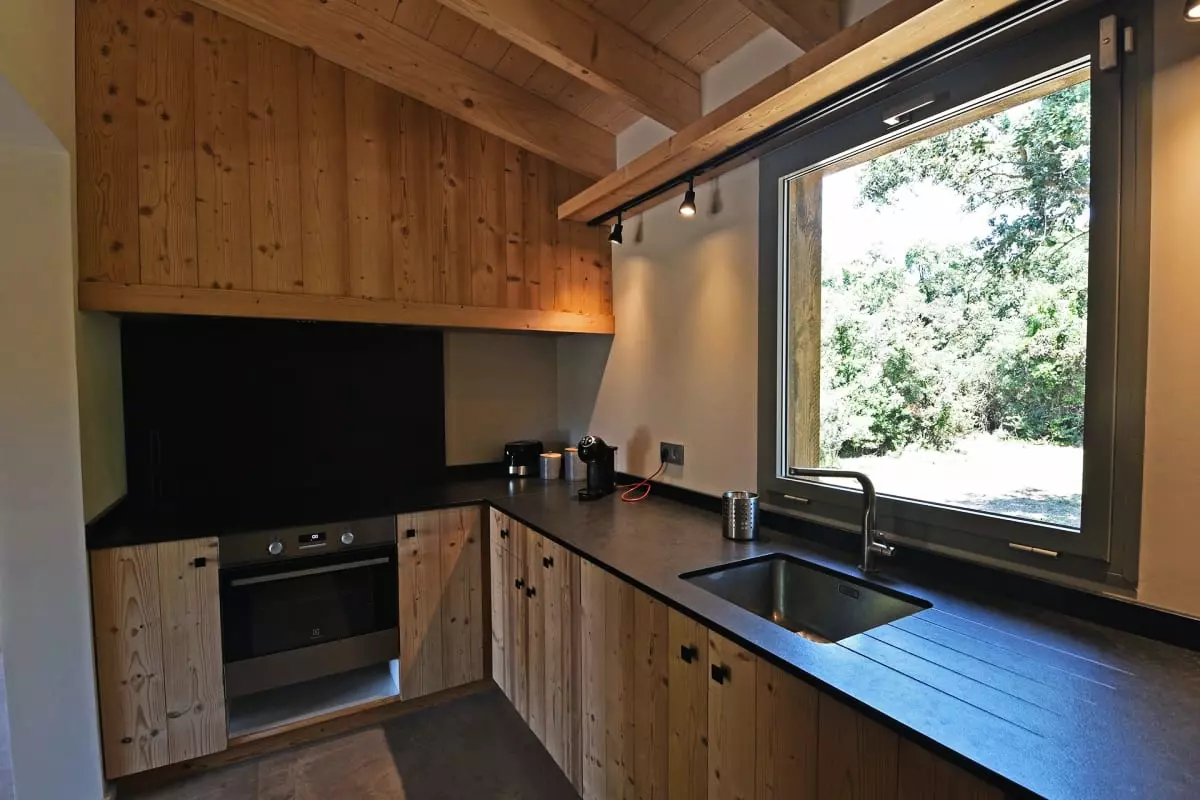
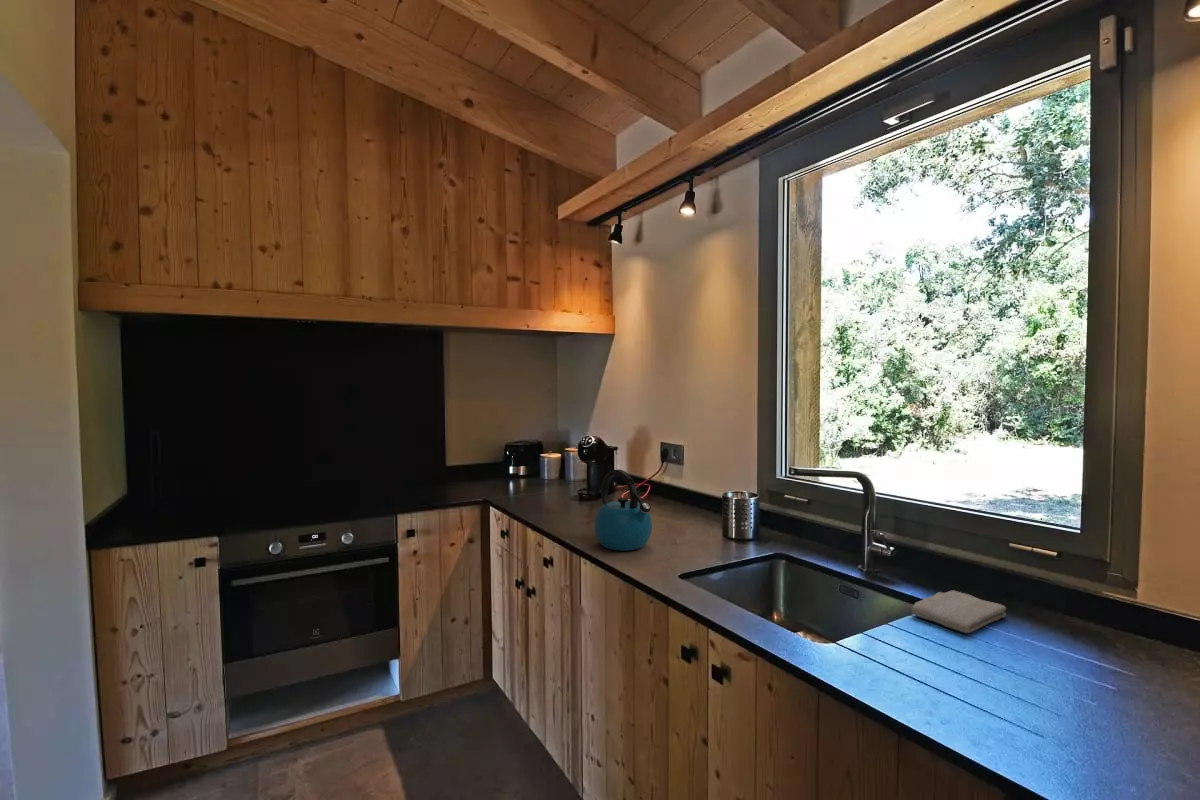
+ kettle [593,468,653,552]
+ washcloth [910,590,1007,634]
